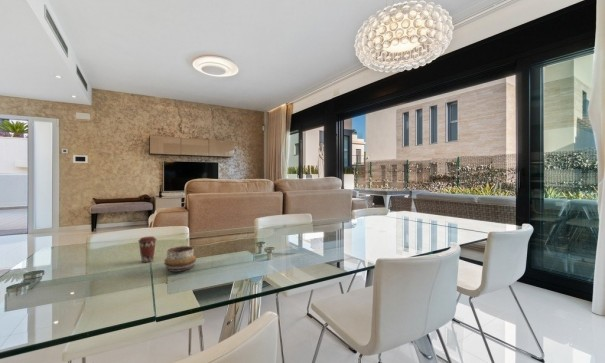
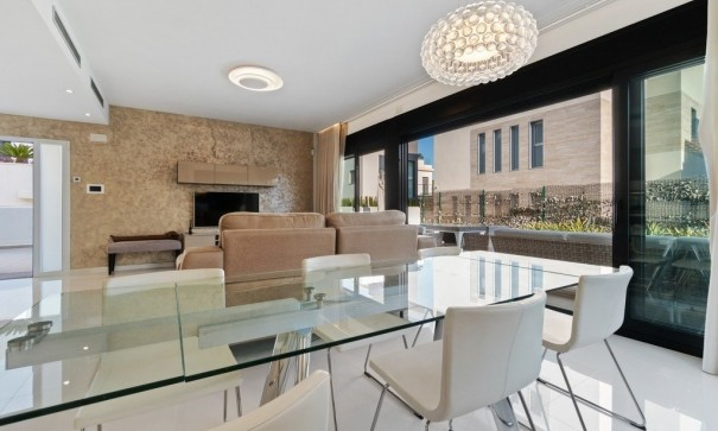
- coffee cup [137,236,158,263]
- decorative bowl [163,245,197,273]
